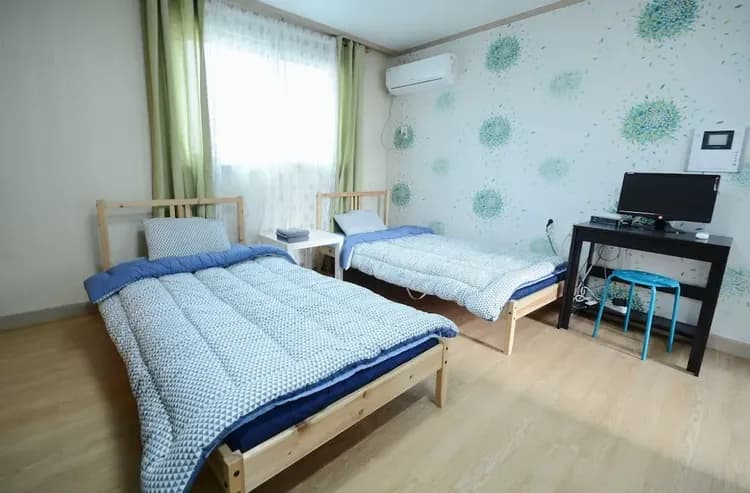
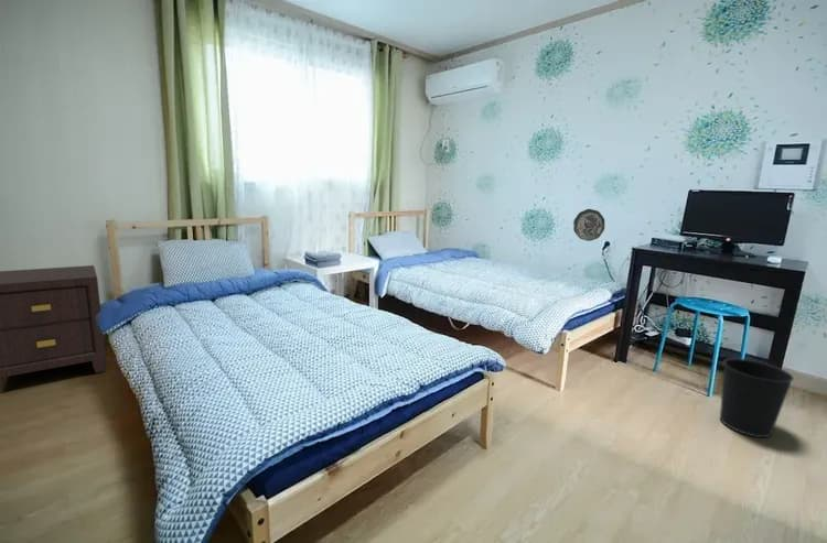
+ nightstand [0,264,108,393]
+ wastebasket [719,357,795,438]
+ decorative plate [572,208,605,242]
